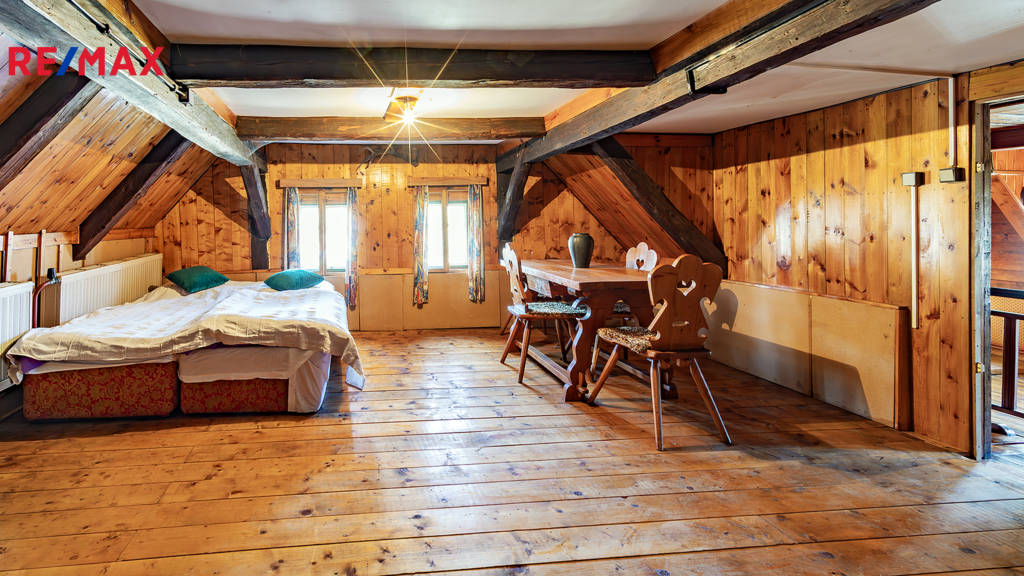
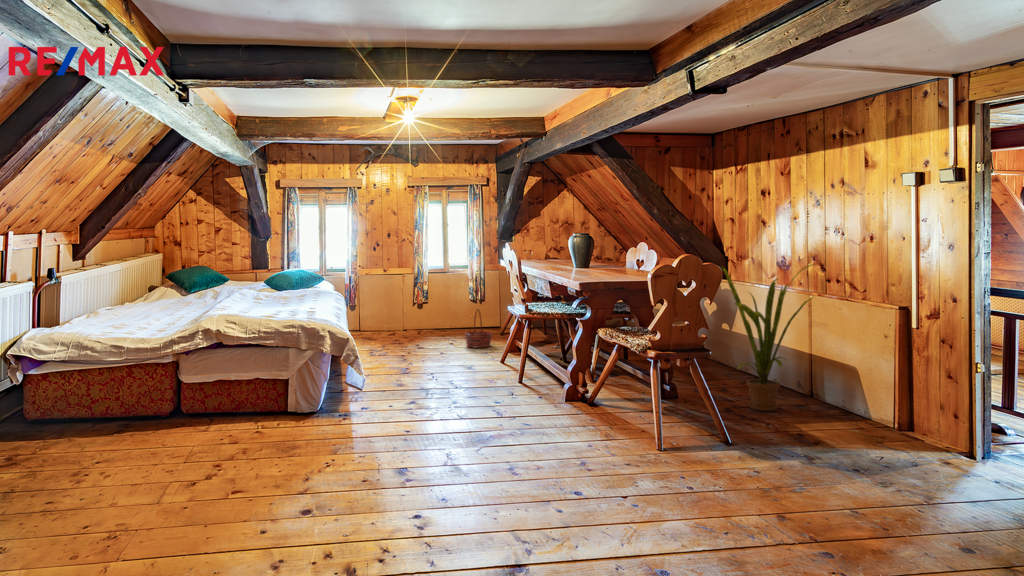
+ house plant [719,262,819,412]
+ basket [464,308,493,349]
